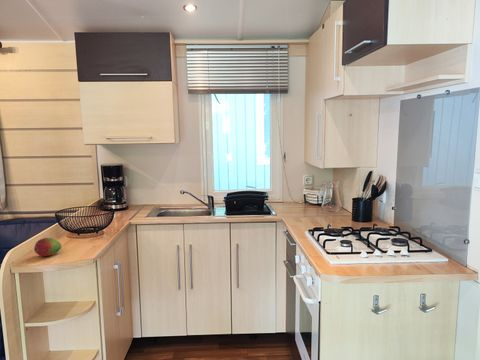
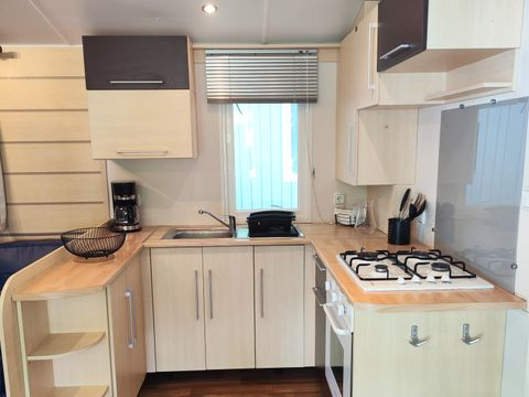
- fruit [33,237,62,257]
